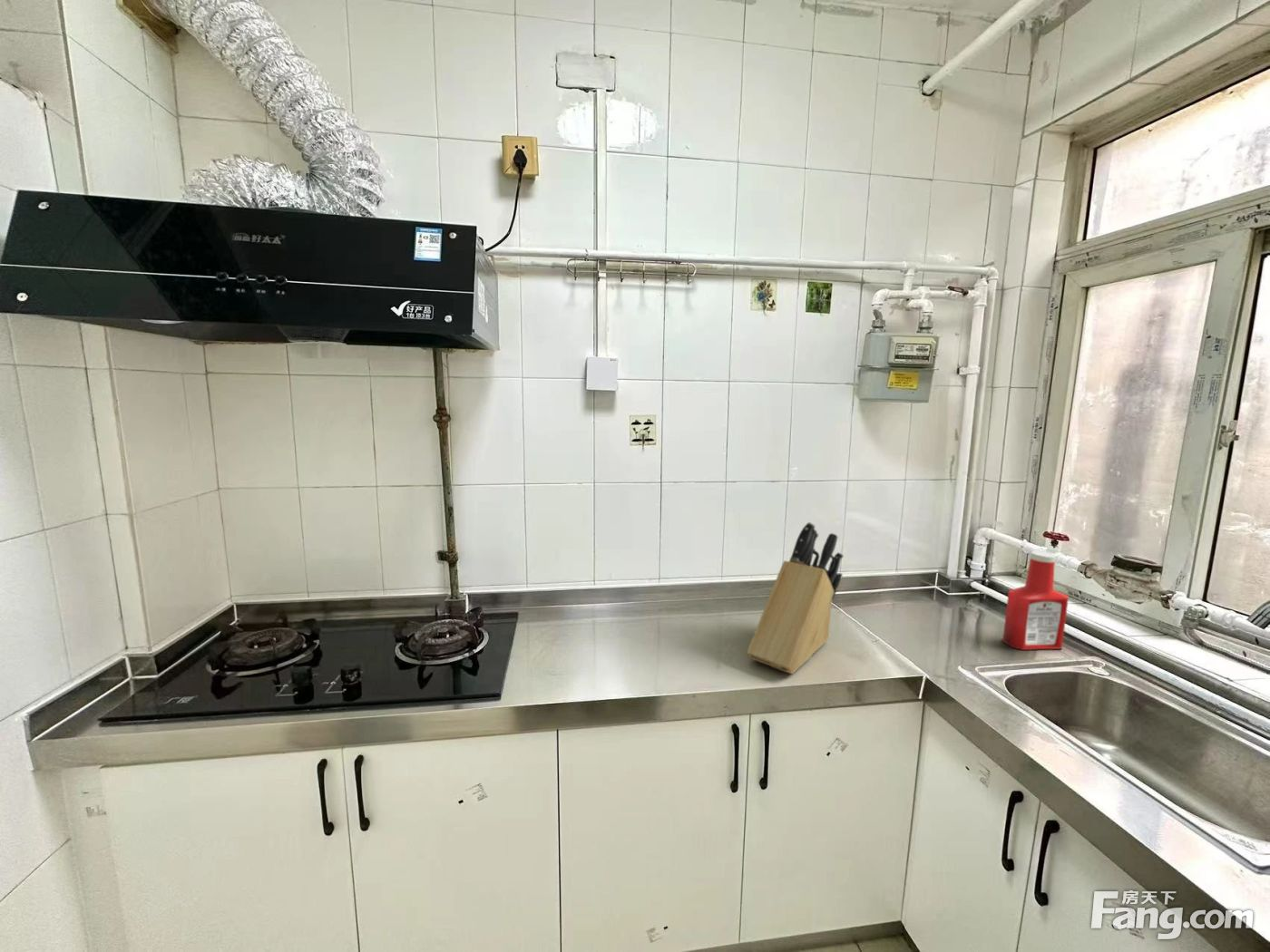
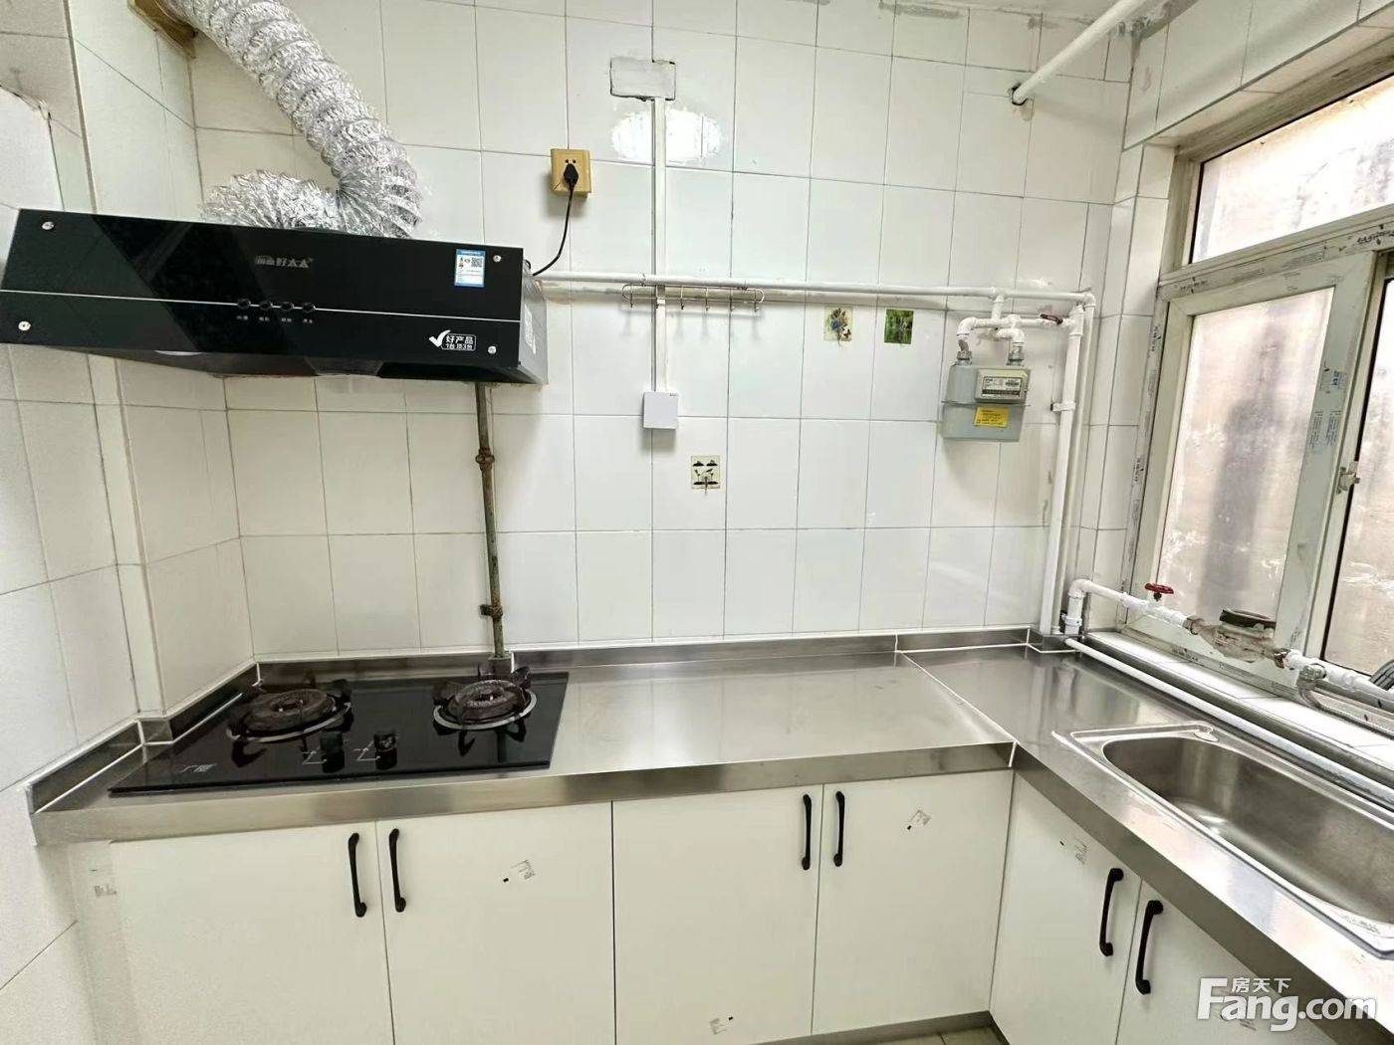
- soap bottle [1001,550,1070,651]
- knife block [746,521,845,675]
